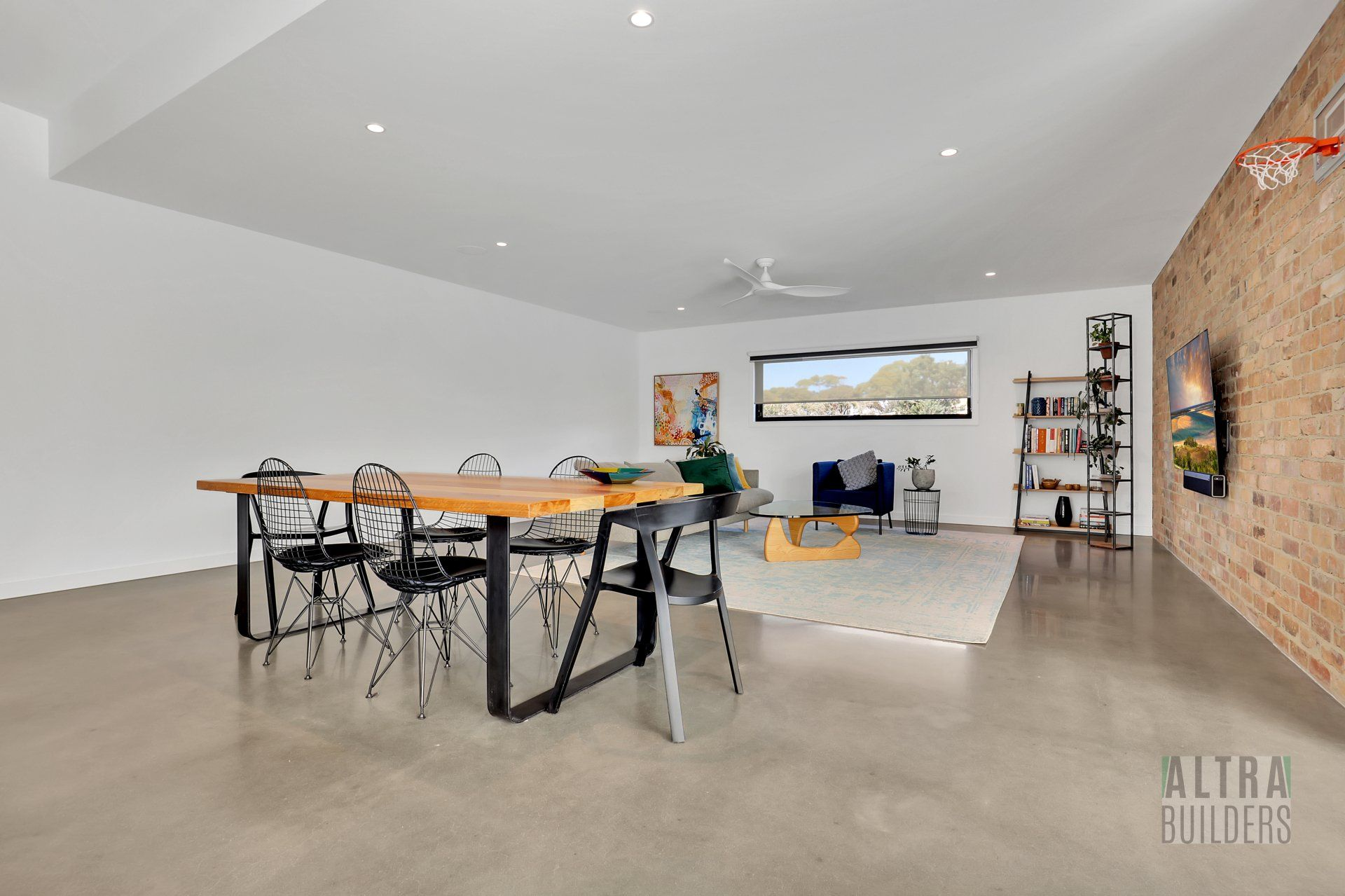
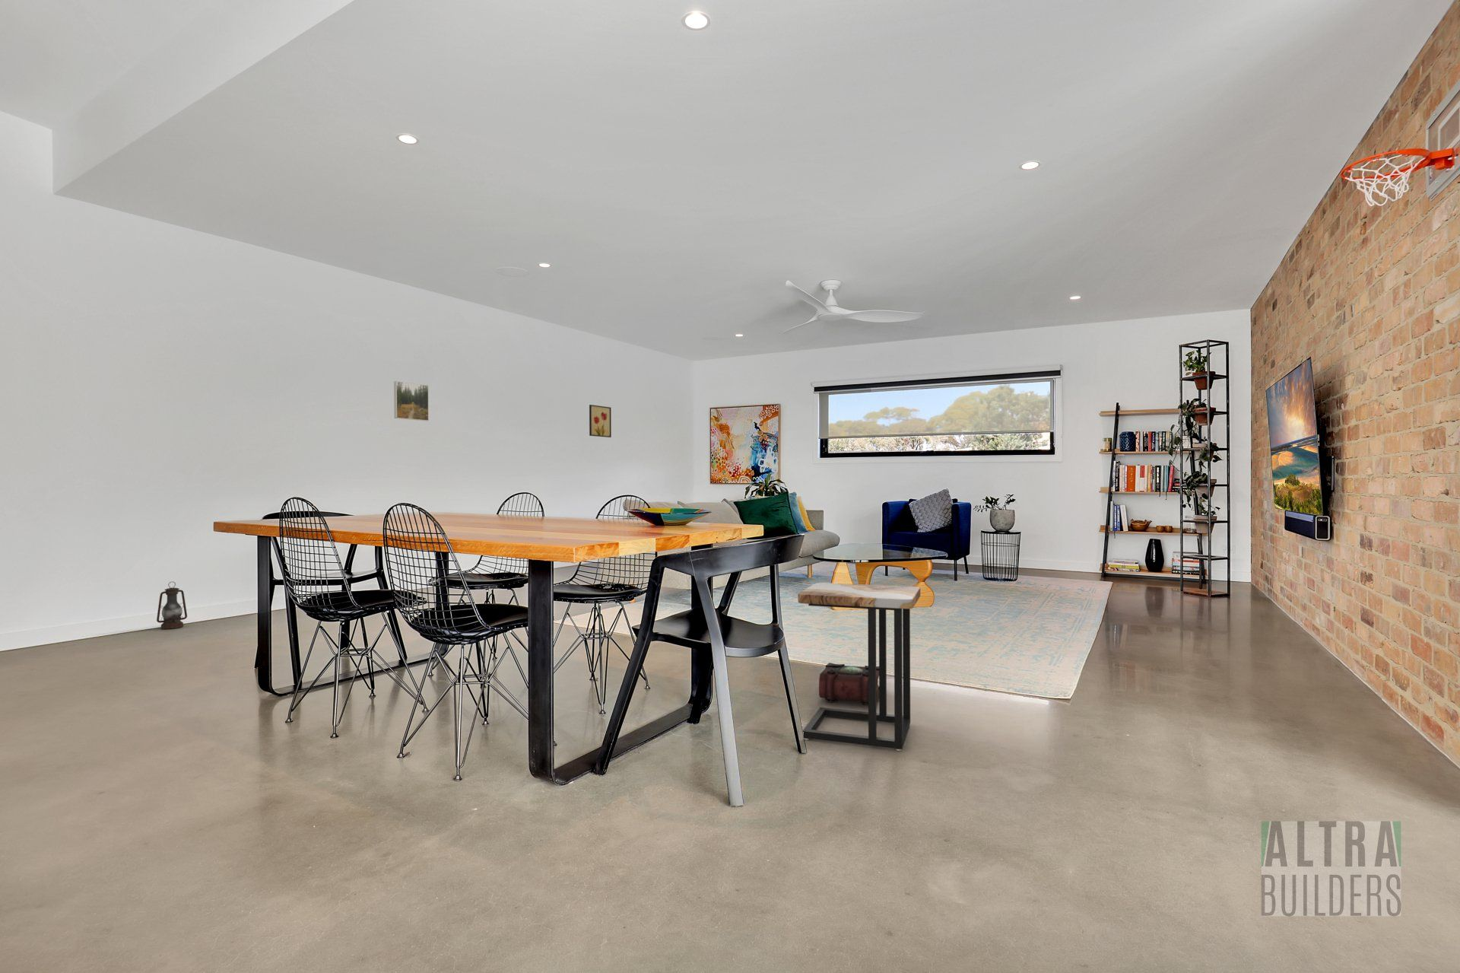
+ side table [797,582,921,751]
+ lantern [156,581,188,630]
+ wall art [588,404,612,439]
+ book [818,661,879,706]
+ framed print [393,380,430,421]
